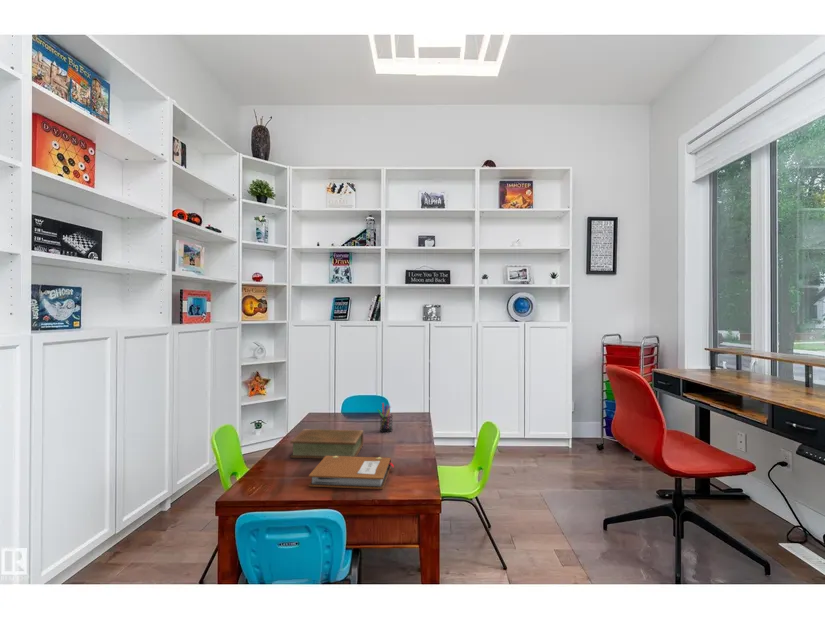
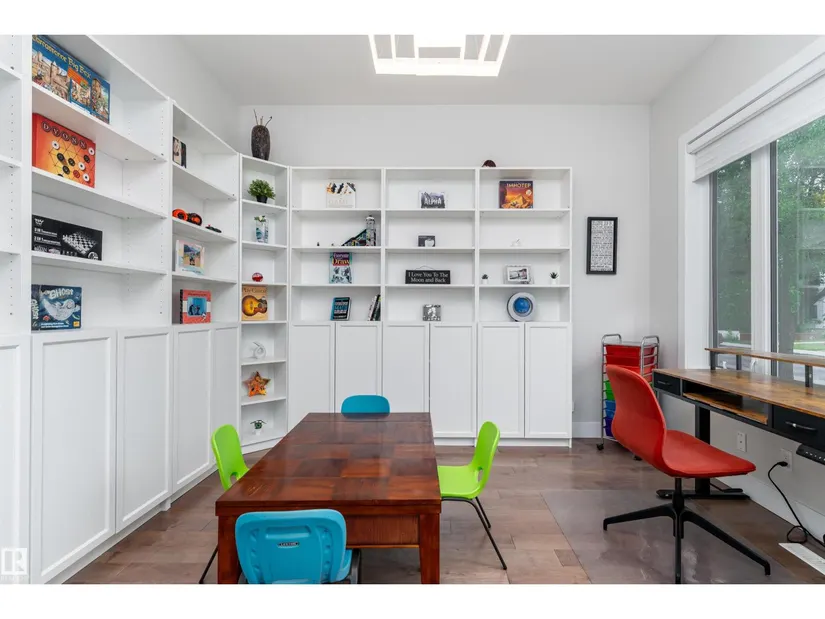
- pen holder [376,402,394,433]
- book [289,428,364,460]
- notebook [308,456,395,490]
